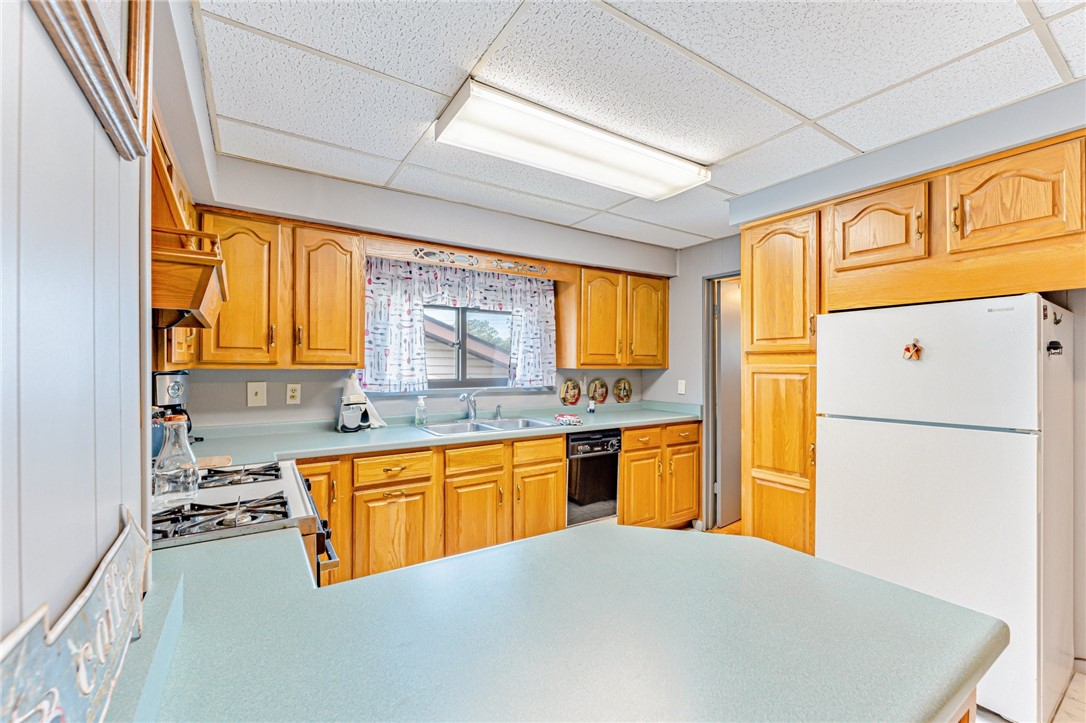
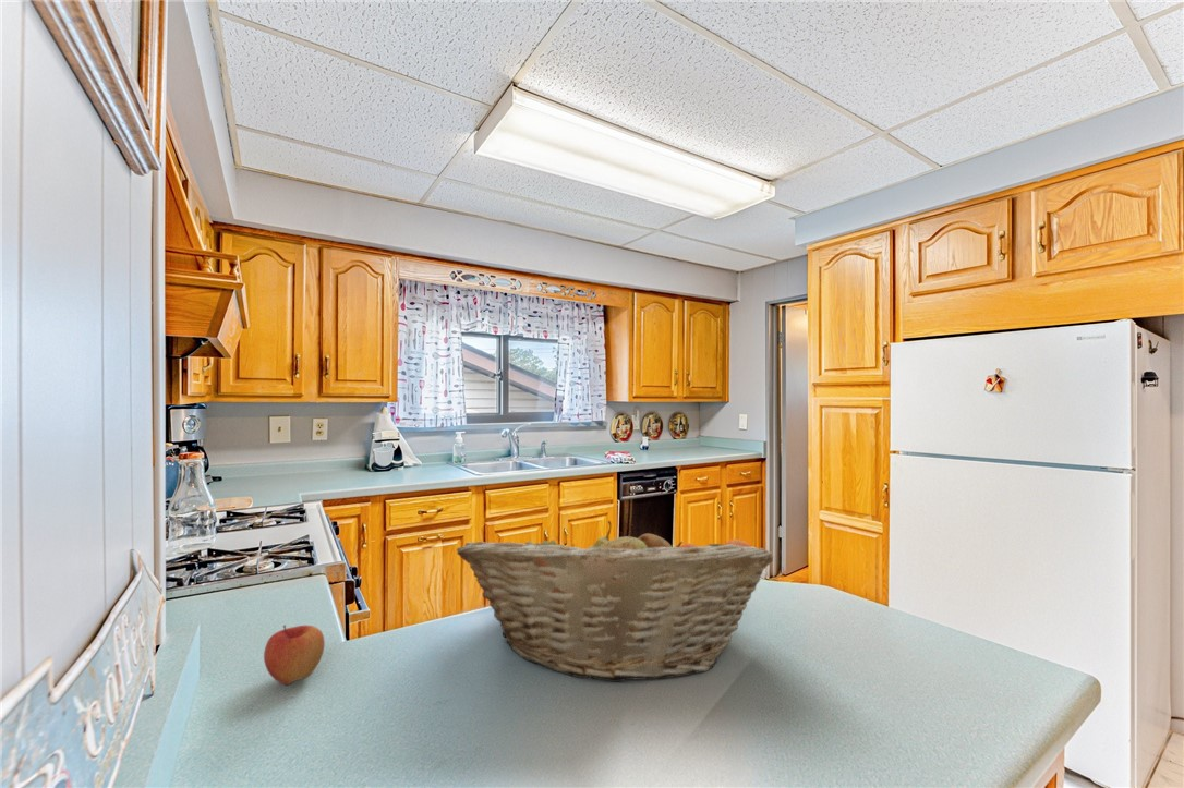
+ fruit basket [456,520,774,683]
+ apple [263,625,326,686]
